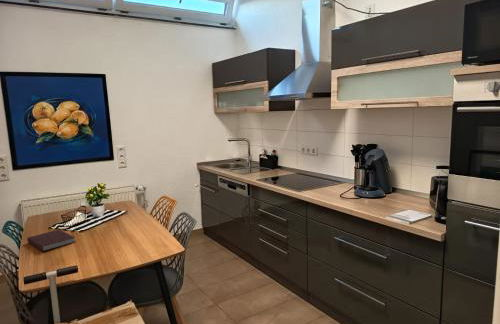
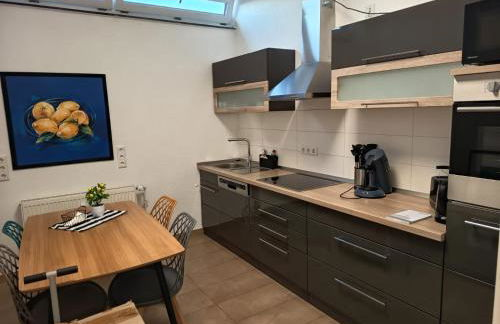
- notebook [26,229,76,252]
